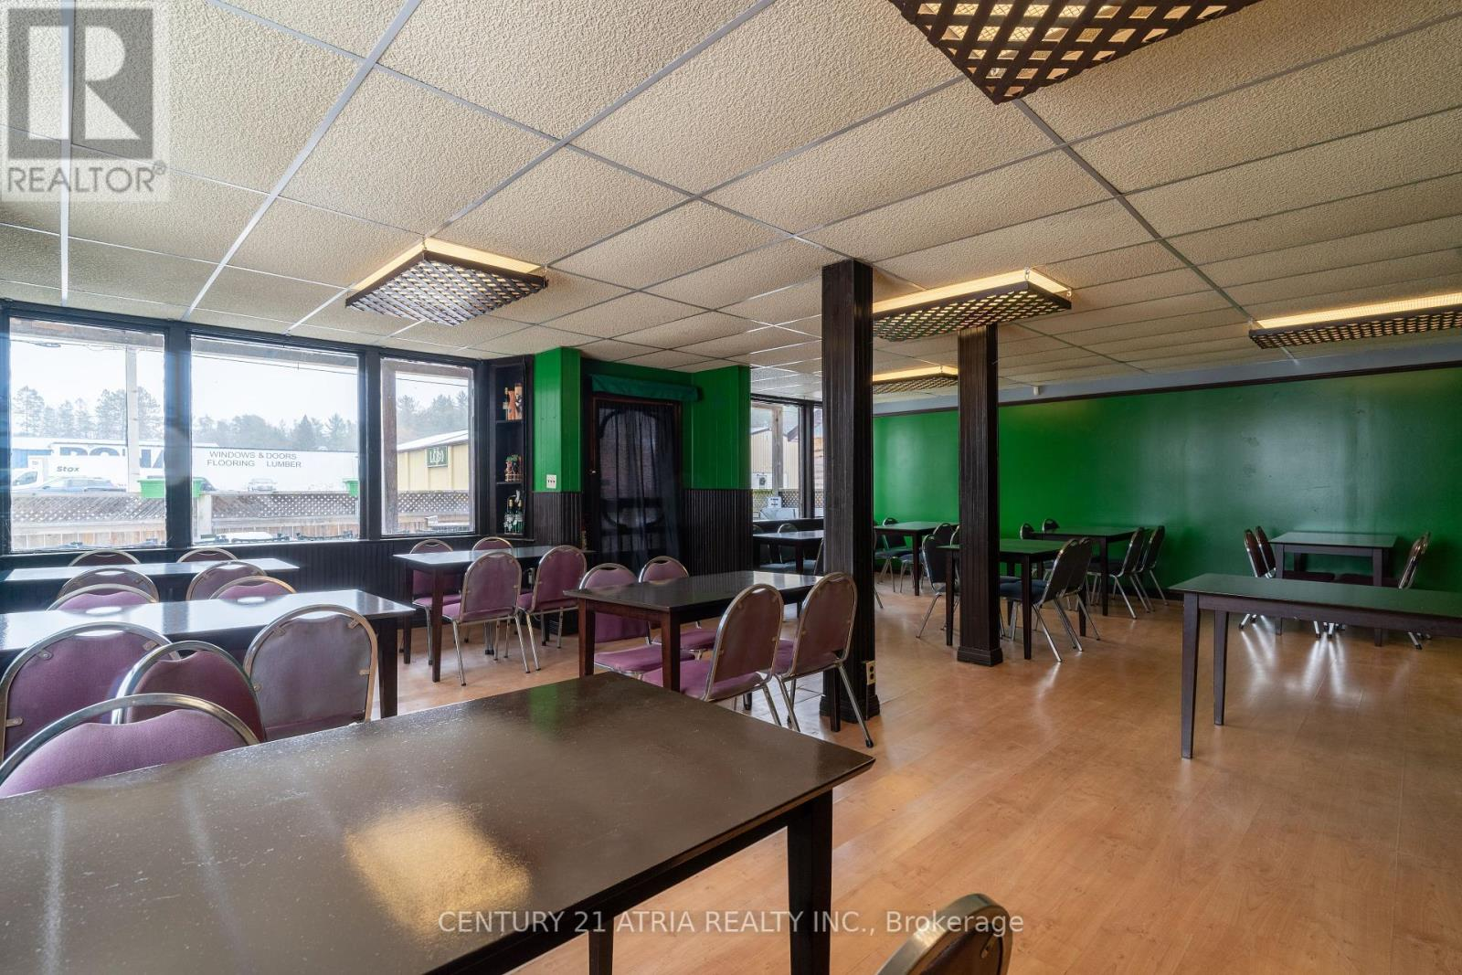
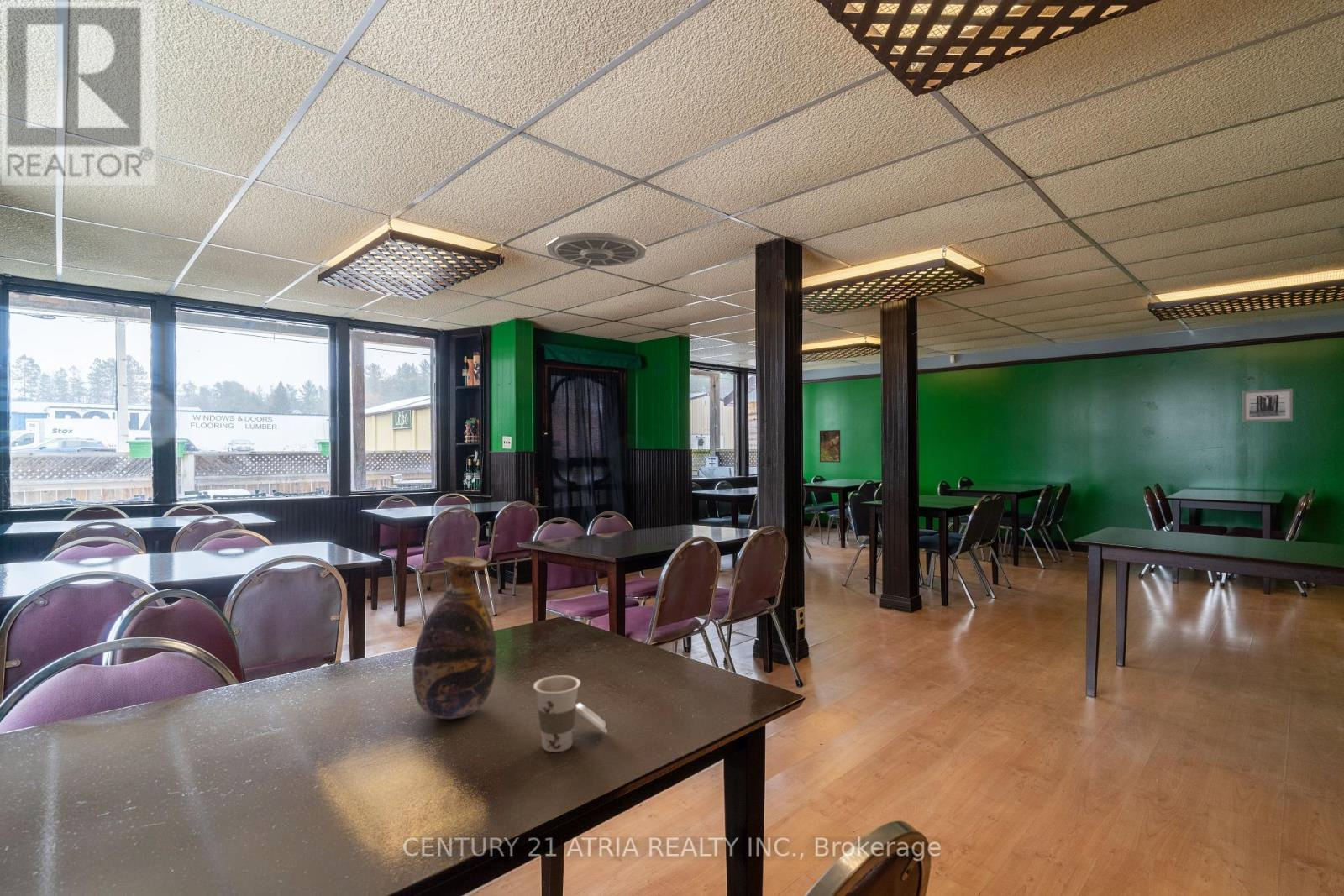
+ vase [412,555,497,720]
+ cup [533,674,608,753]
+ wall art [1242,388,1294,423]
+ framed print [819,429,841,464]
+ ceiling vent [545,232,648,267]
